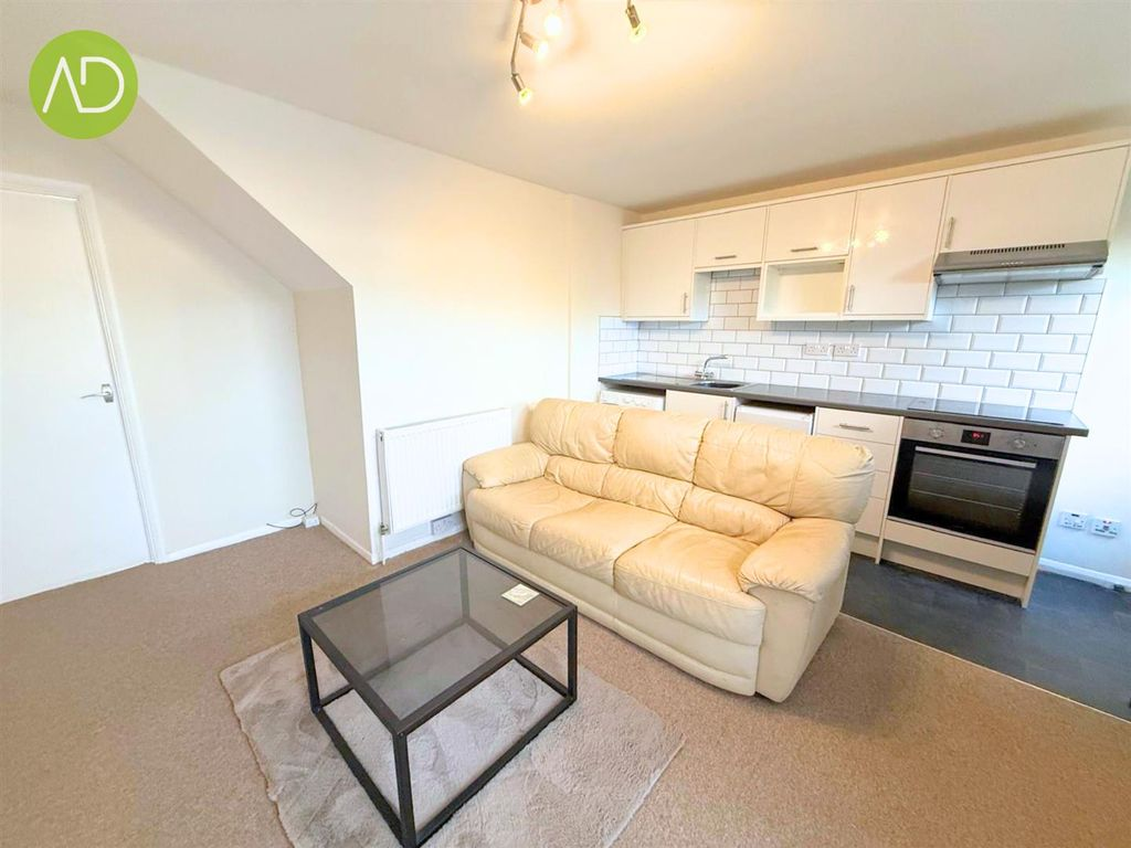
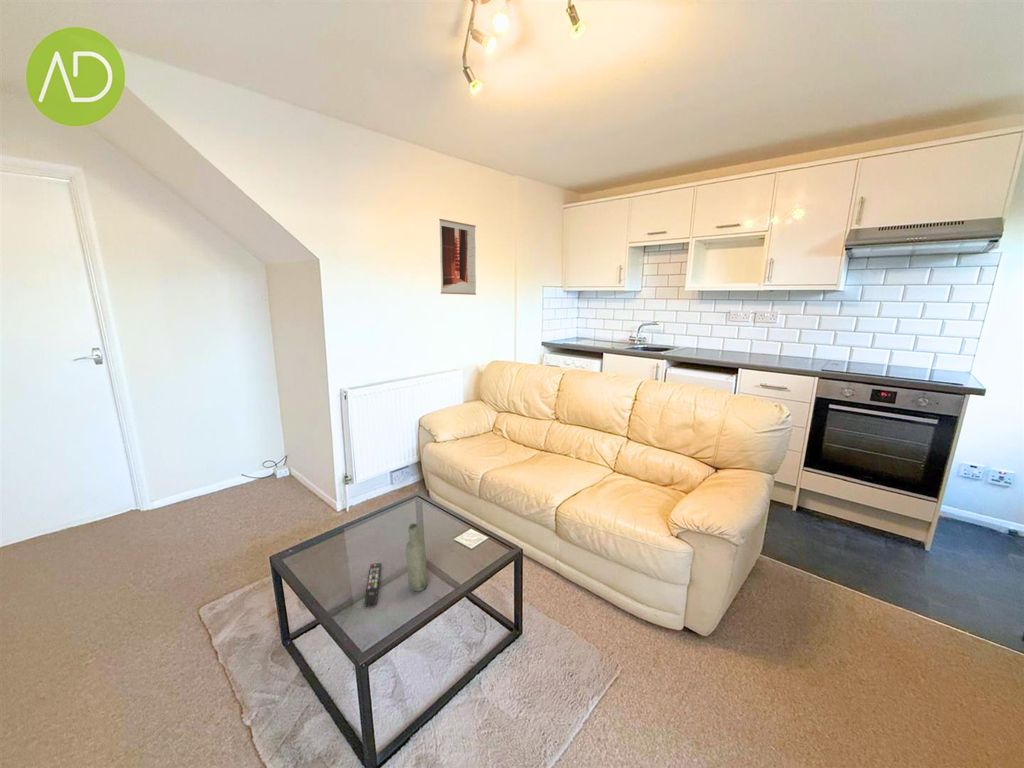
+ wall art [438,218,477,296]
+ remote control [364,562,382,607]
+ bottle [405,523,428,592]
